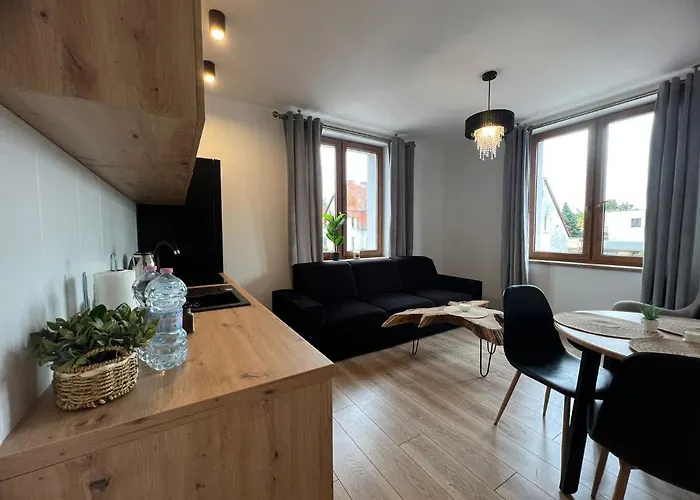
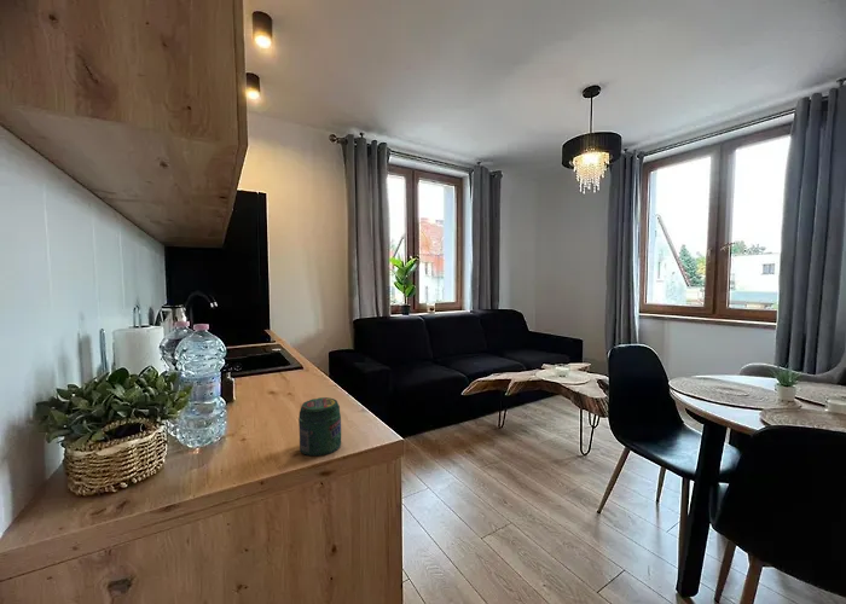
+ jar [297,396,342,457]
